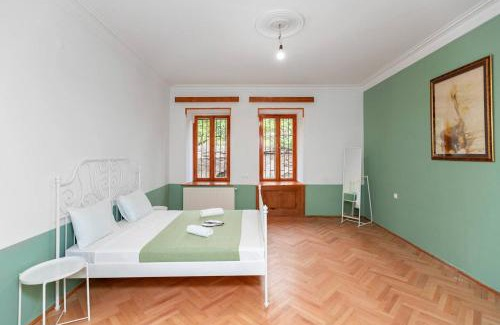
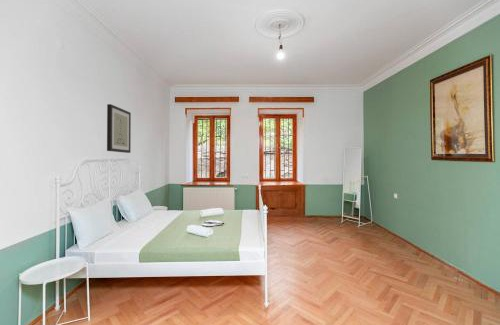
+ wall art [106,103,132,154]
